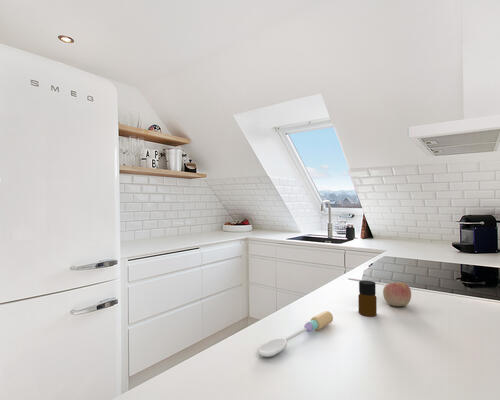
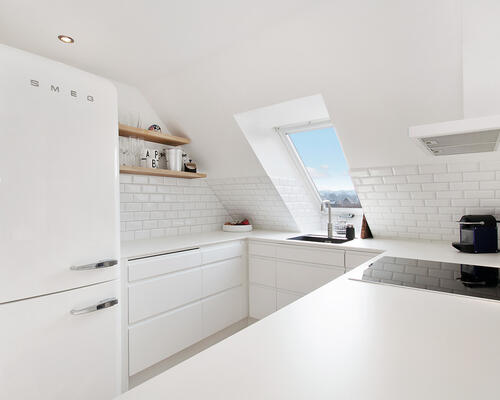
- spoon [257,310,334,358]
- apple [382,281,412,307]
- bottle [357,279,378,317]
